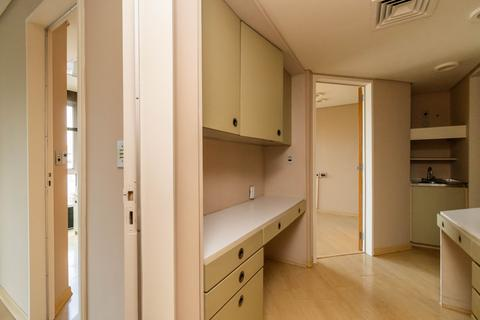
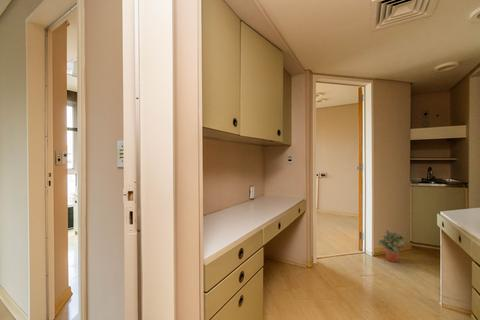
+ potted plant [377,229,411,263]
